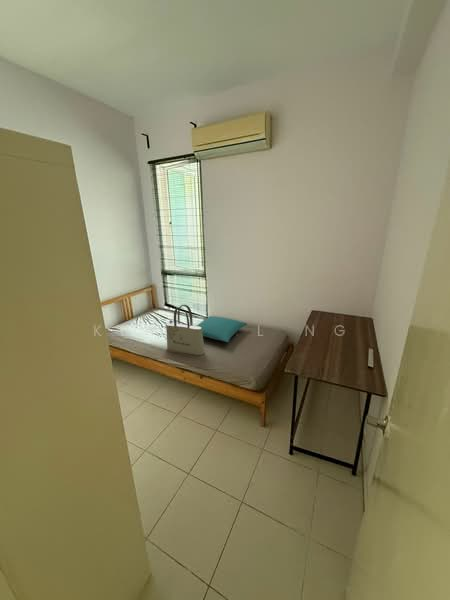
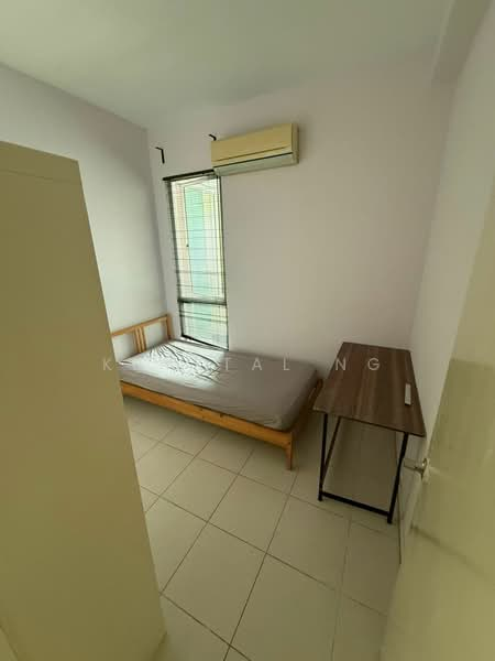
- tote bag [165,304,205,356]
- pillow [195,315,248,343]
